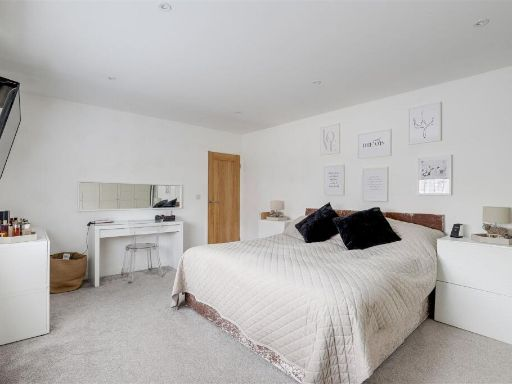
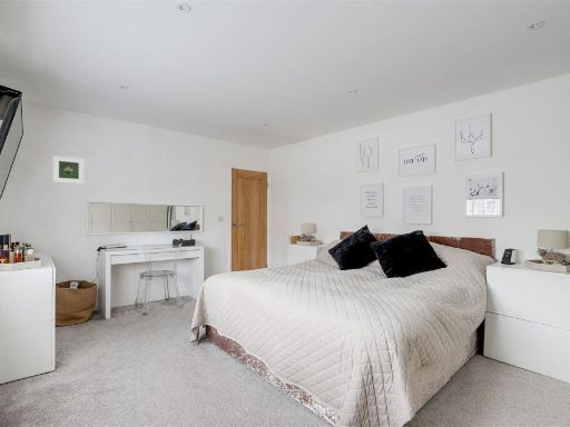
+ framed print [51,155,86,185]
